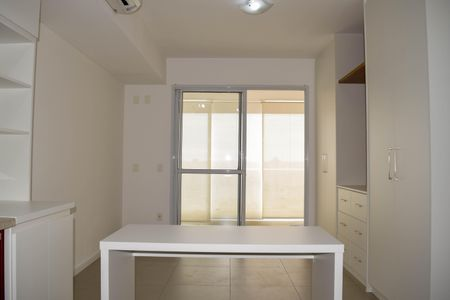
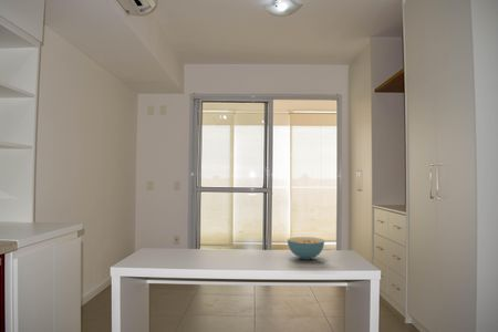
+ cereal bowl [287,236,325,260]
